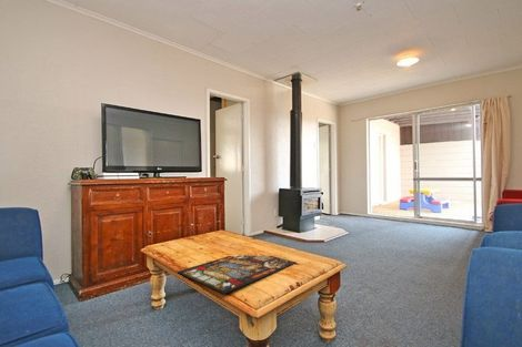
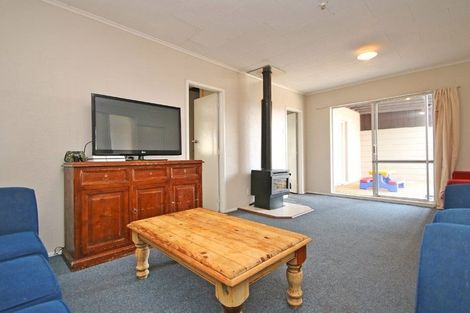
- stained glass panel [175,252,298,295]
